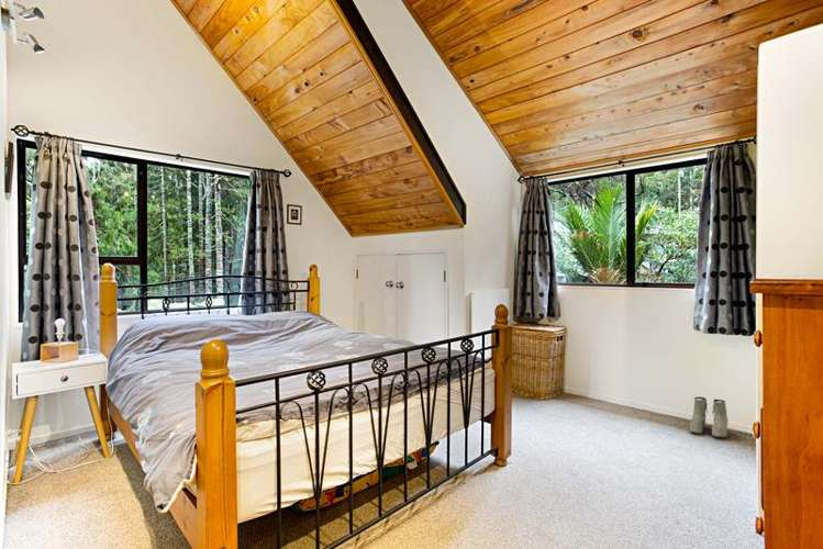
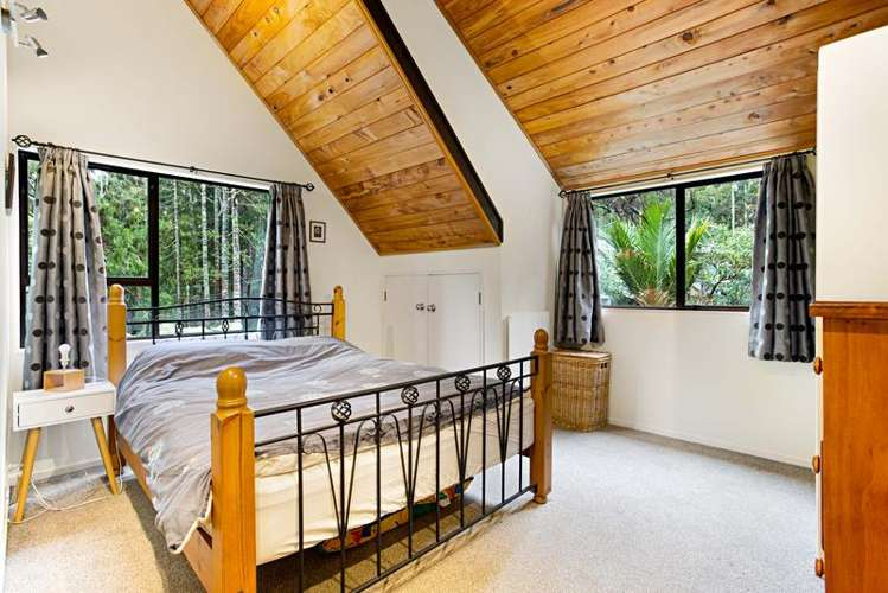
- boots [689,395,729,438]
